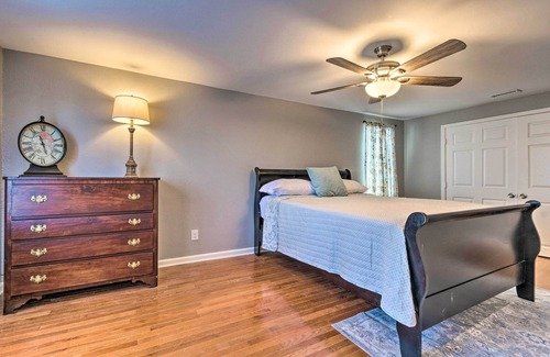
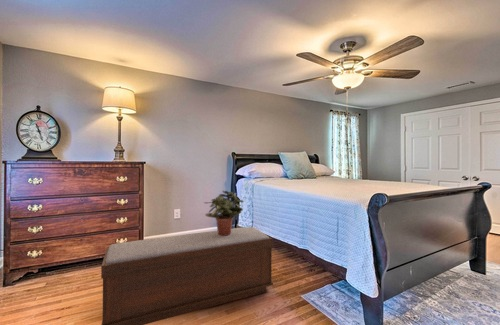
+ bench [100,226,274,325]
+ potted plant [203,190,245,236]
